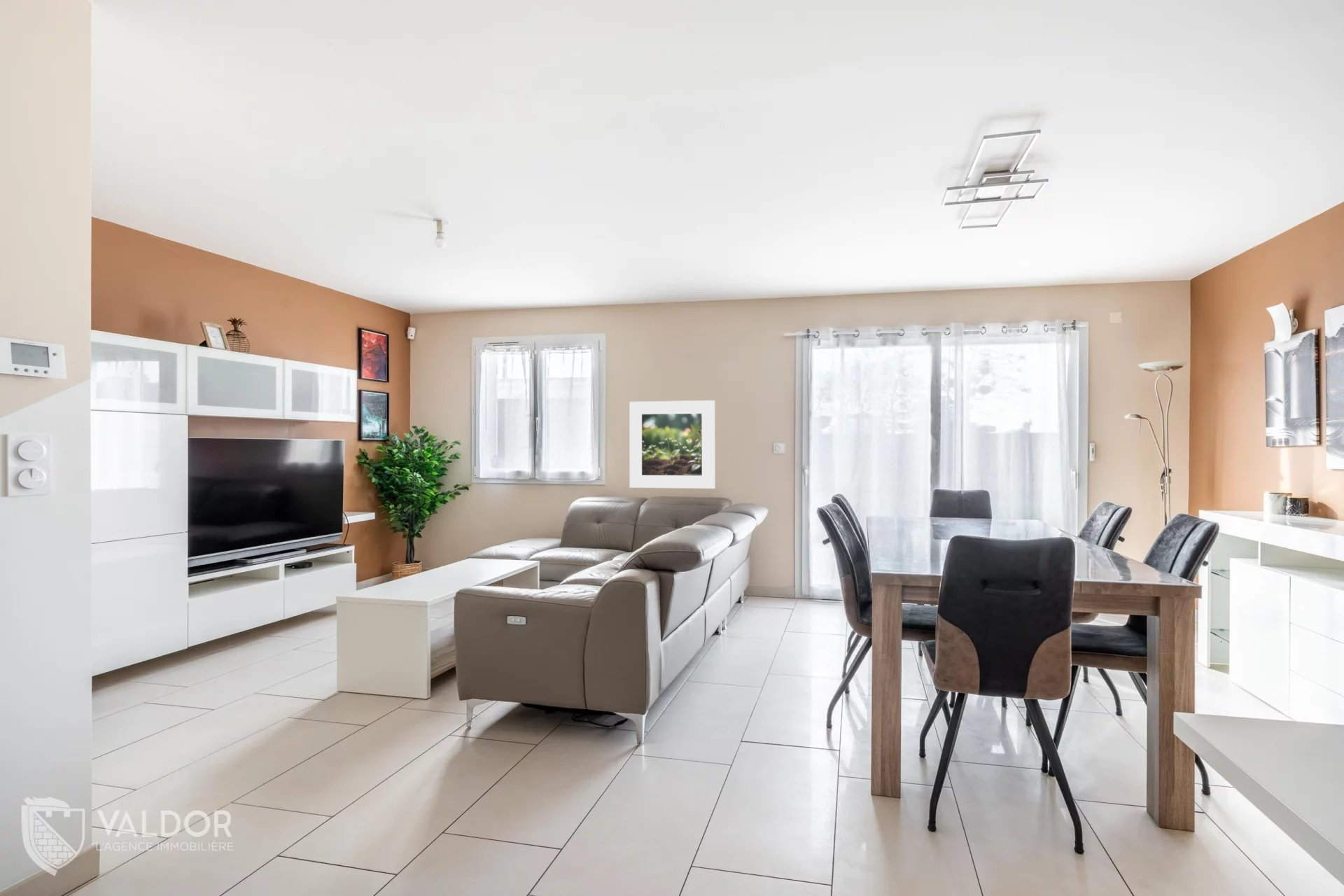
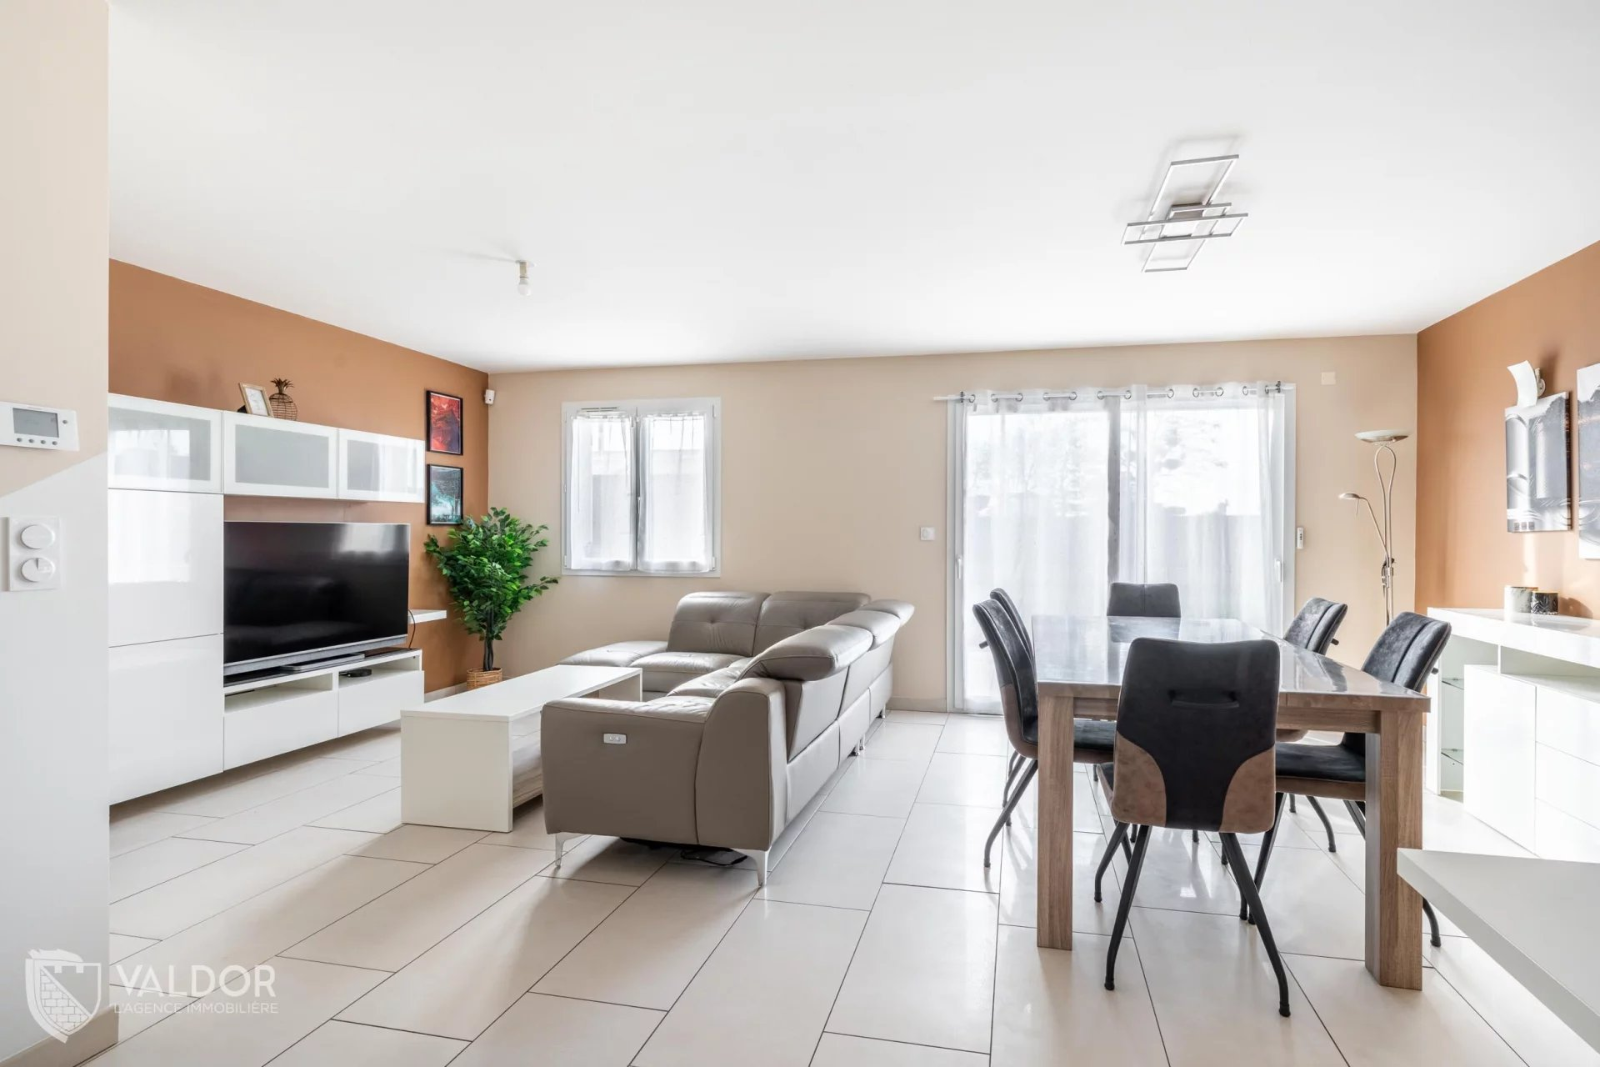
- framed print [629,400,715,489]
